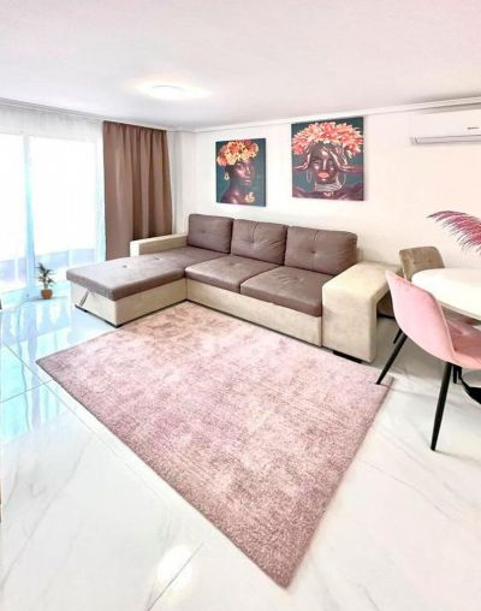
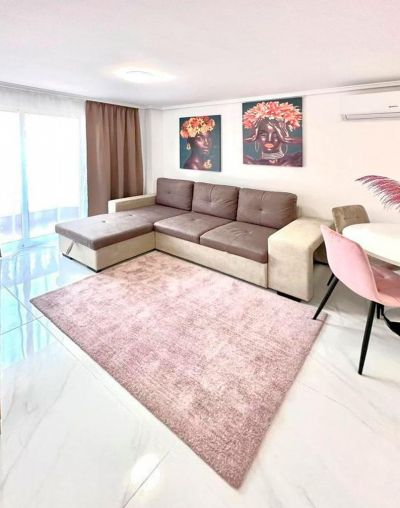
- potted plant [32,261,57,299]
